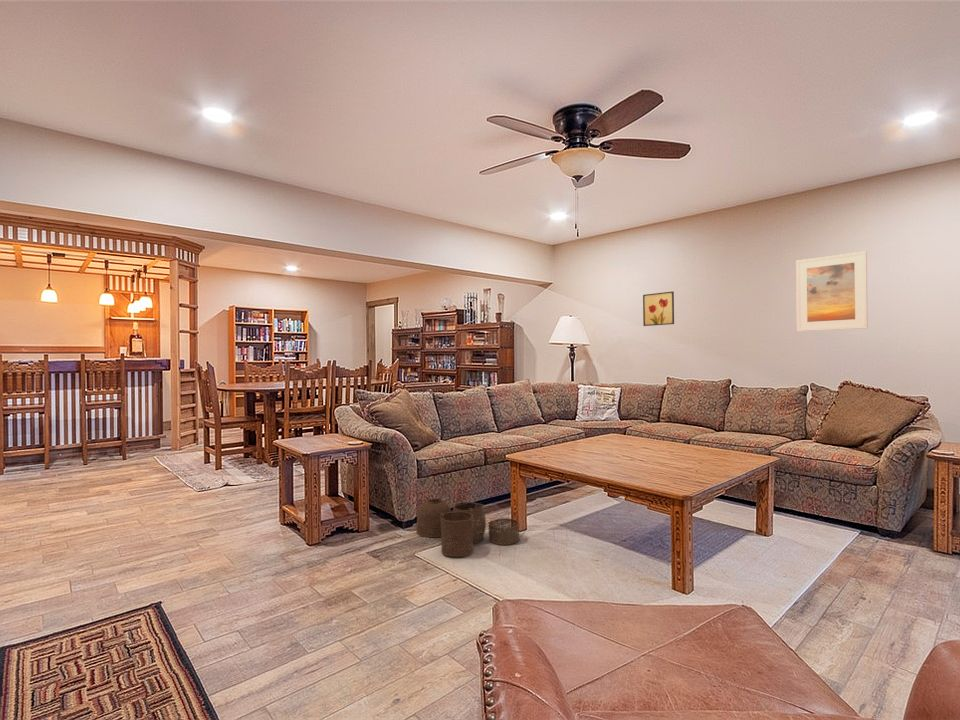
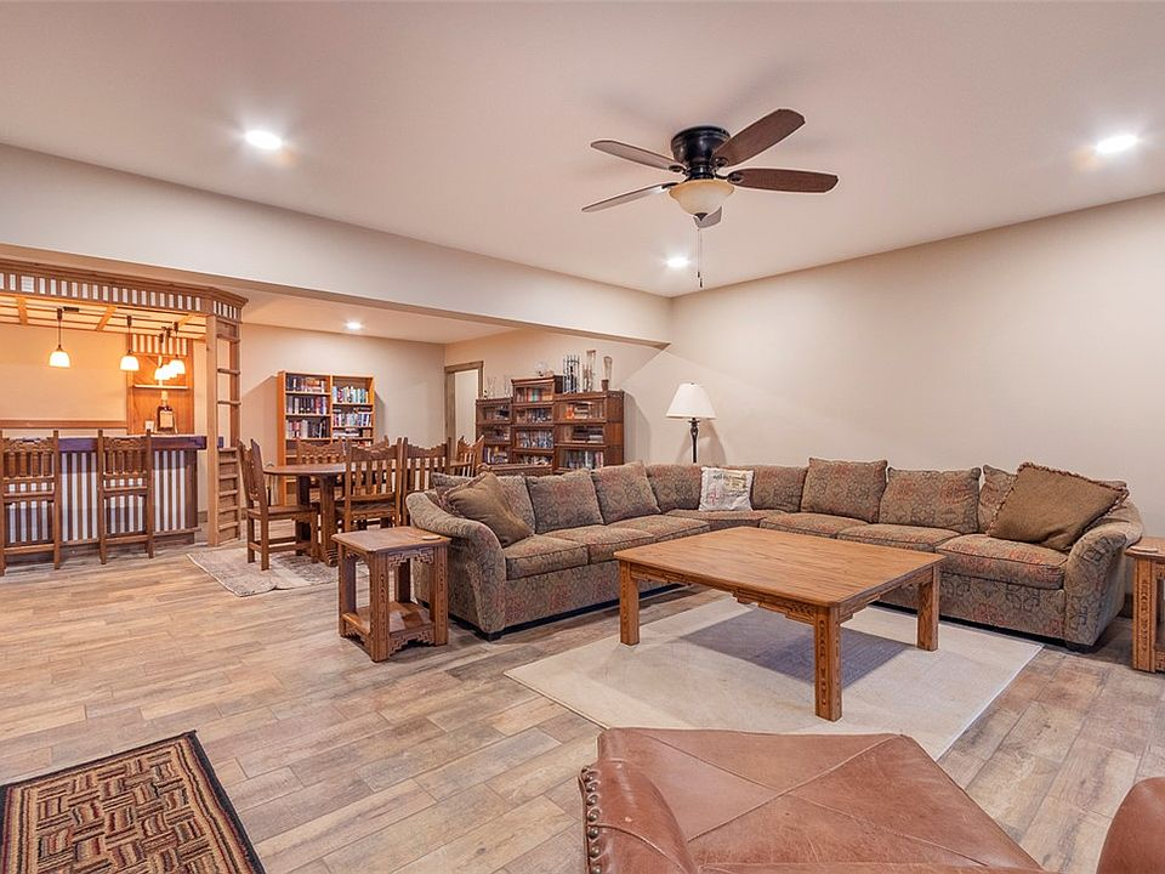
- woven basket [416,495,521,558]
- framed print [795,250,869,333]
- wall art [642,290,675,327]
